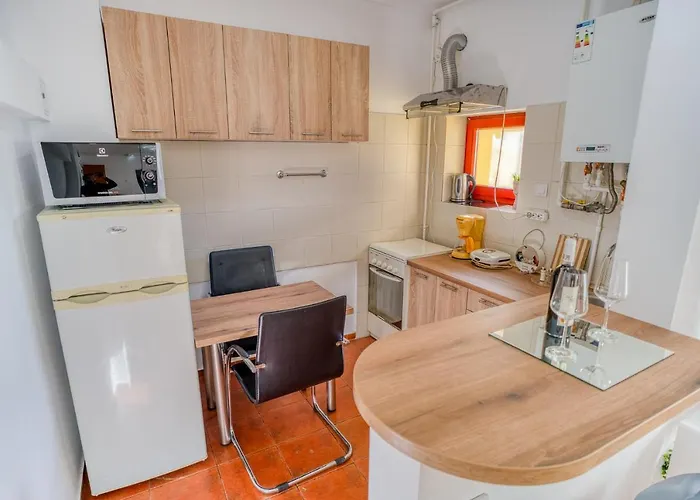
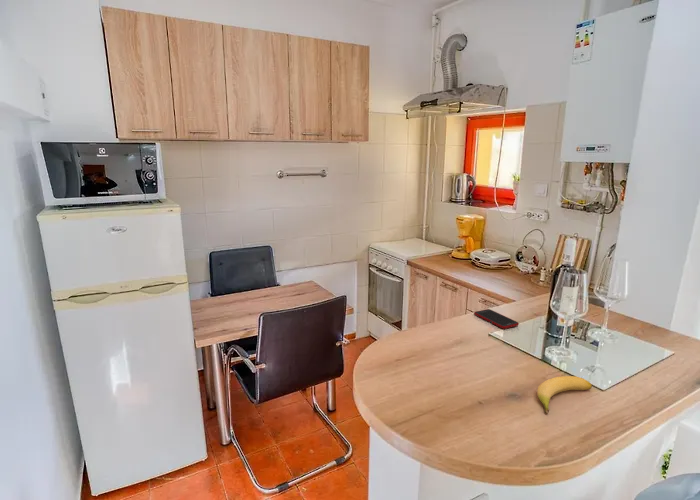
+ banana [536,375,593,415]
+ cell phone [473,308,520,330]
